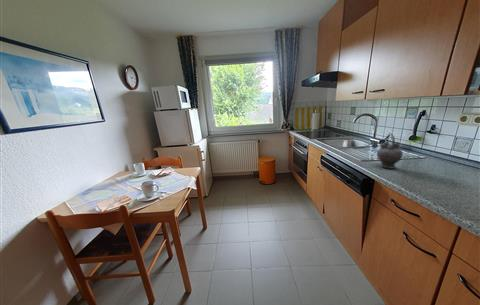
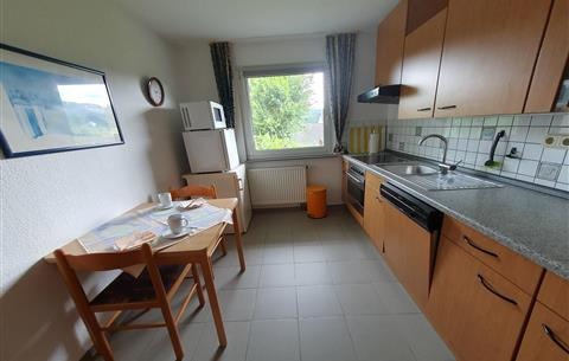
- teapot [376,132,404,170]
